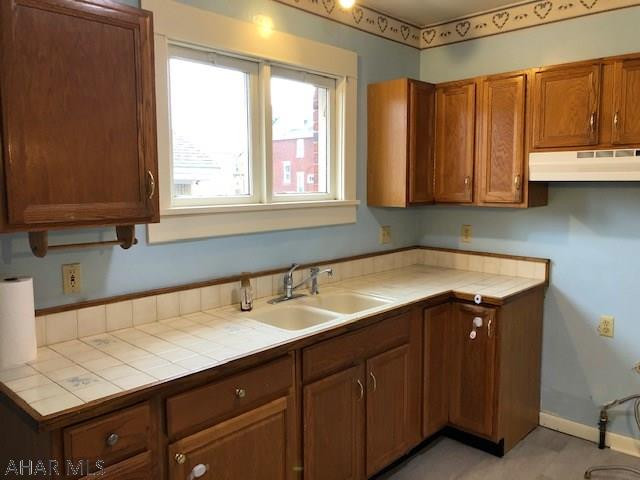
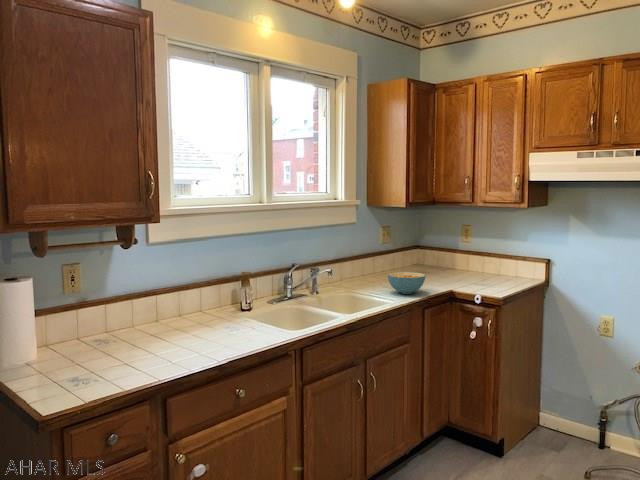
+ cereal bowl [387,271,427,295]
